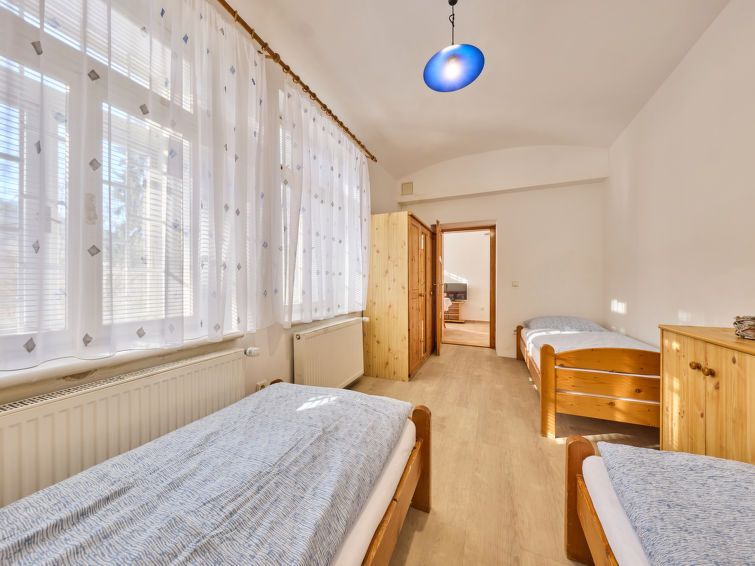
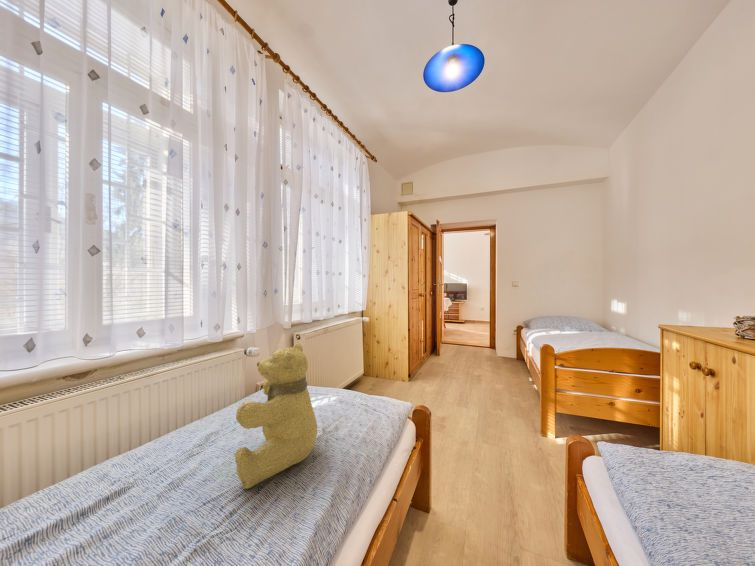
+ teddy bear [234,342,318,490]
